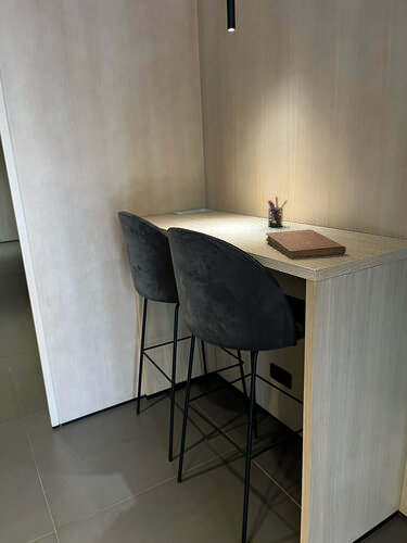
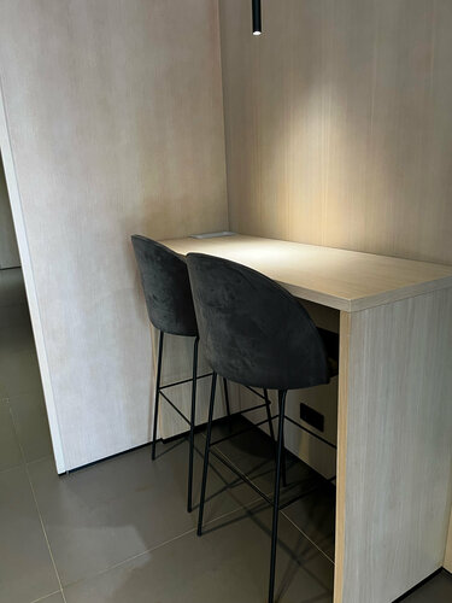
- pen holder [267,195,289,228]
- notebook [265,228,347,260]
